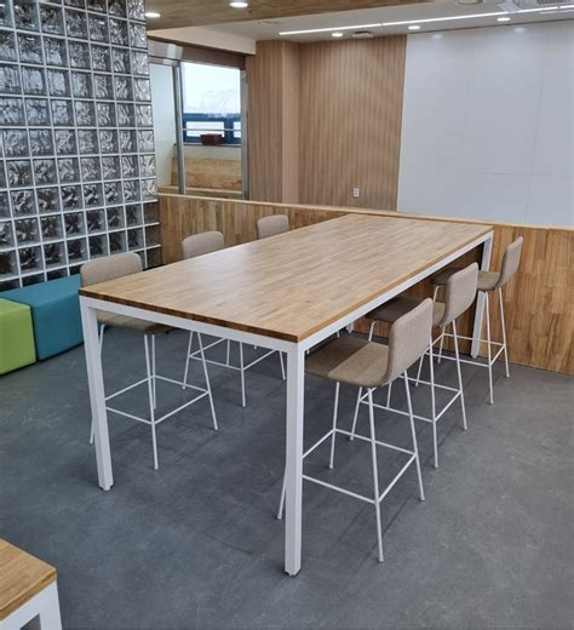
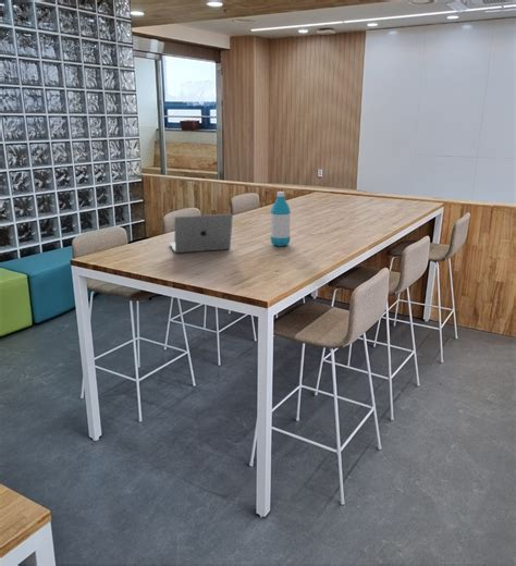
+ water bottle [270,190,292,247]
+ laptop [169,213,234,254]
